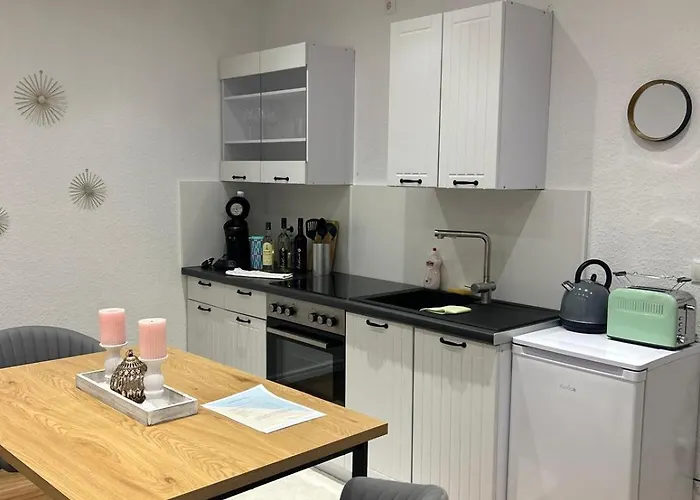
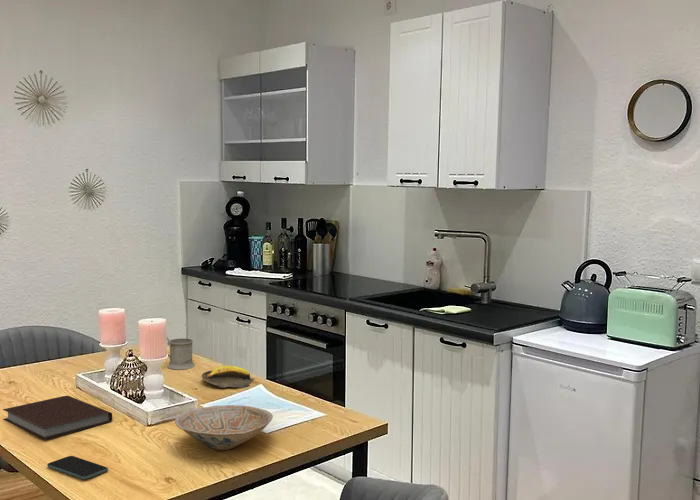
+ notebook [2,395,113,441]
+ bowl [174,404,274,451]
+ smartphone [46,455,109,480]
+ mug [166,335,196,371]
+ banana [201,365,256,389]
